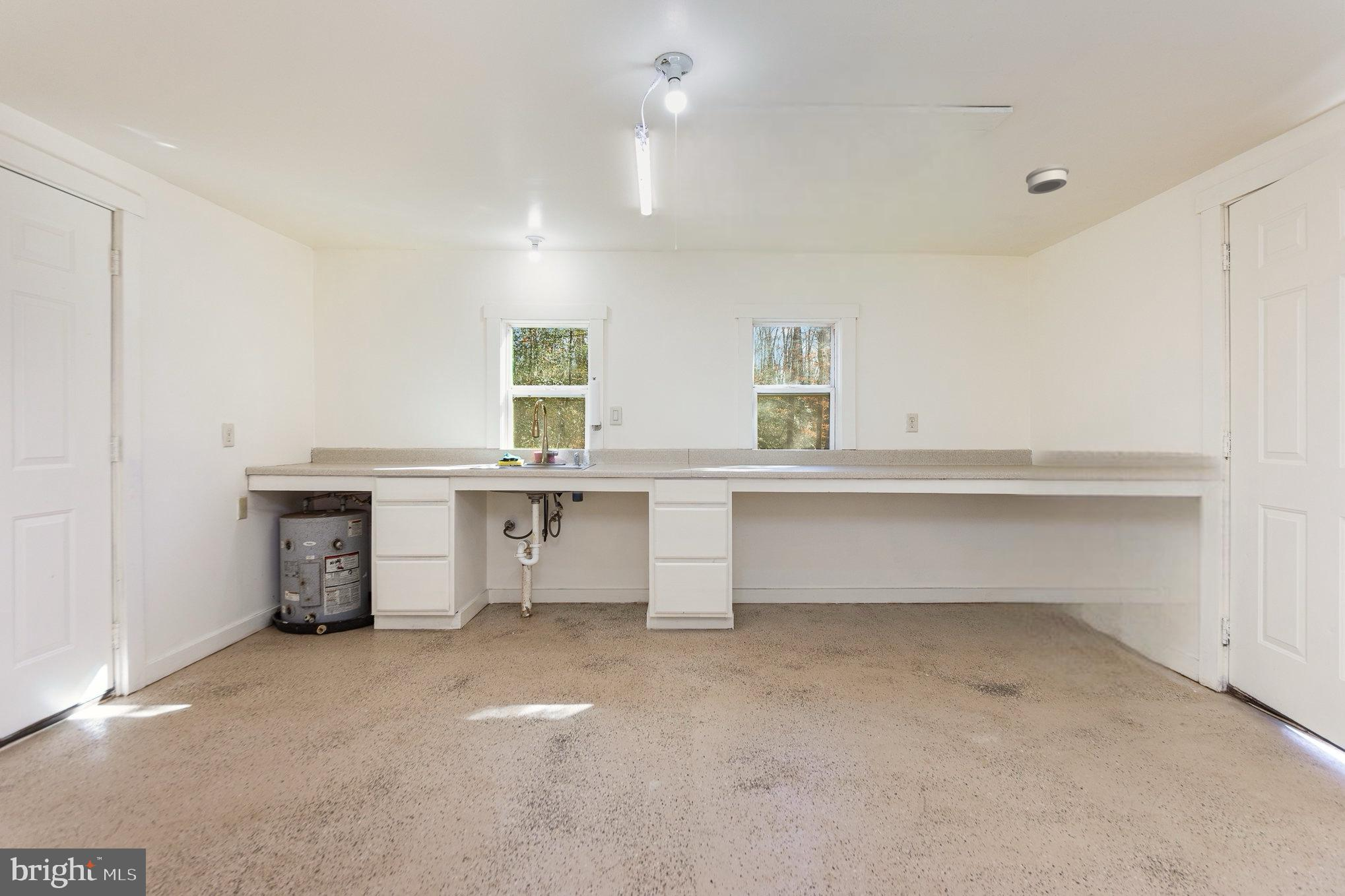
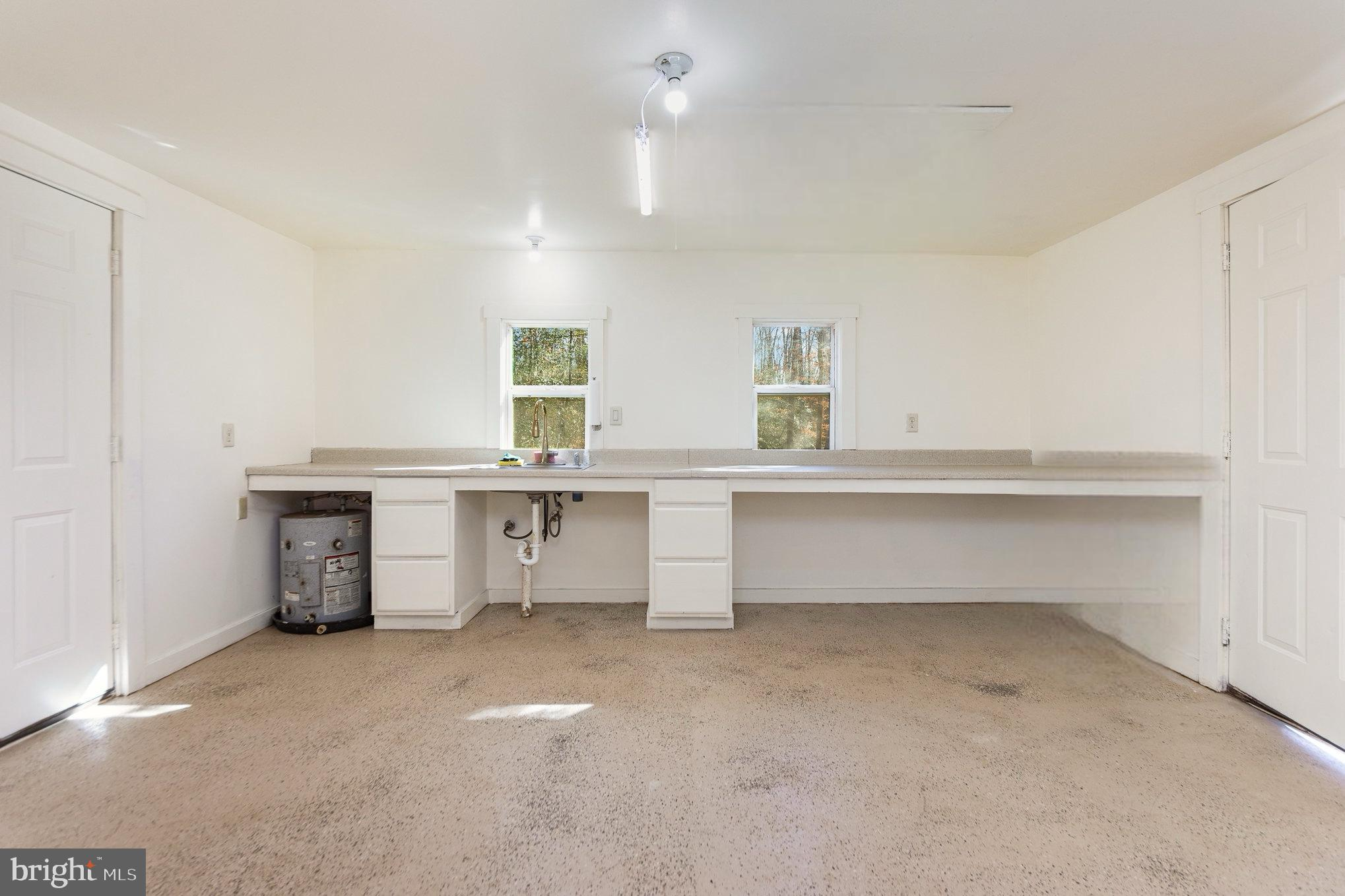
- smoke detector [1026,163,1069,195]
